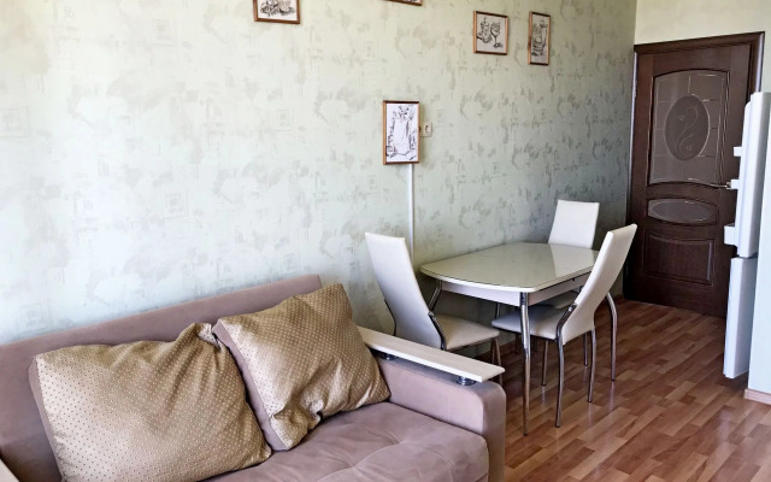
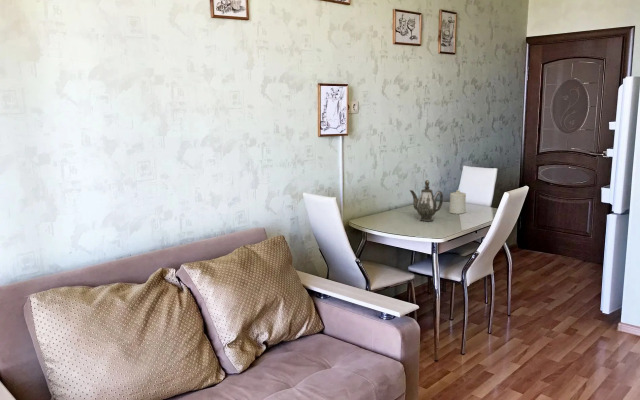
+ teapot [409,179,444,222]
+ candle [448,189,467,215]
